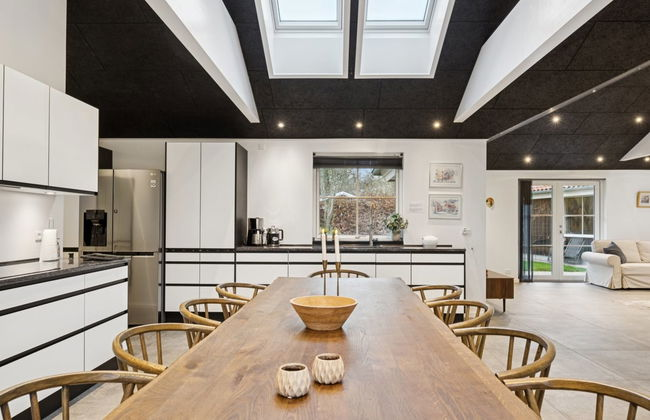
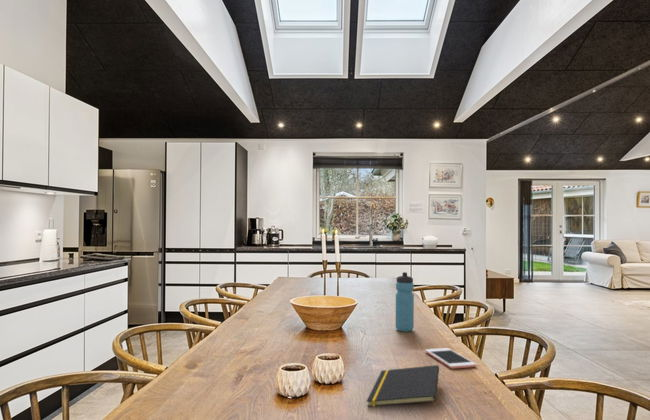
+ water bottle [395,271,415,333]
+ cell phone [424,347,477,370]
+ notepad [366,364,440,408]
